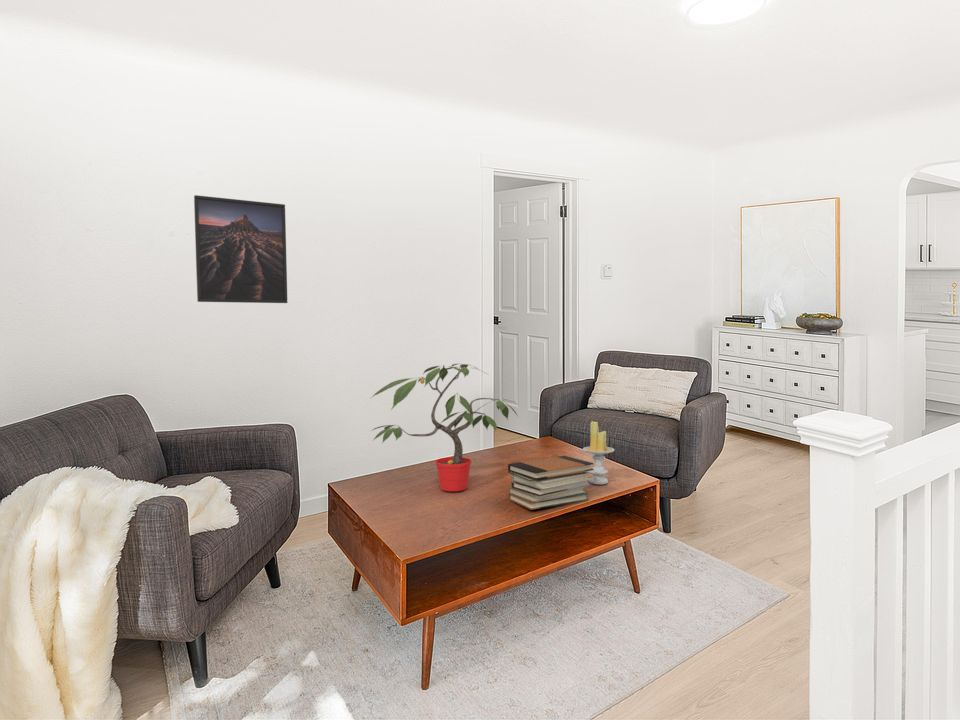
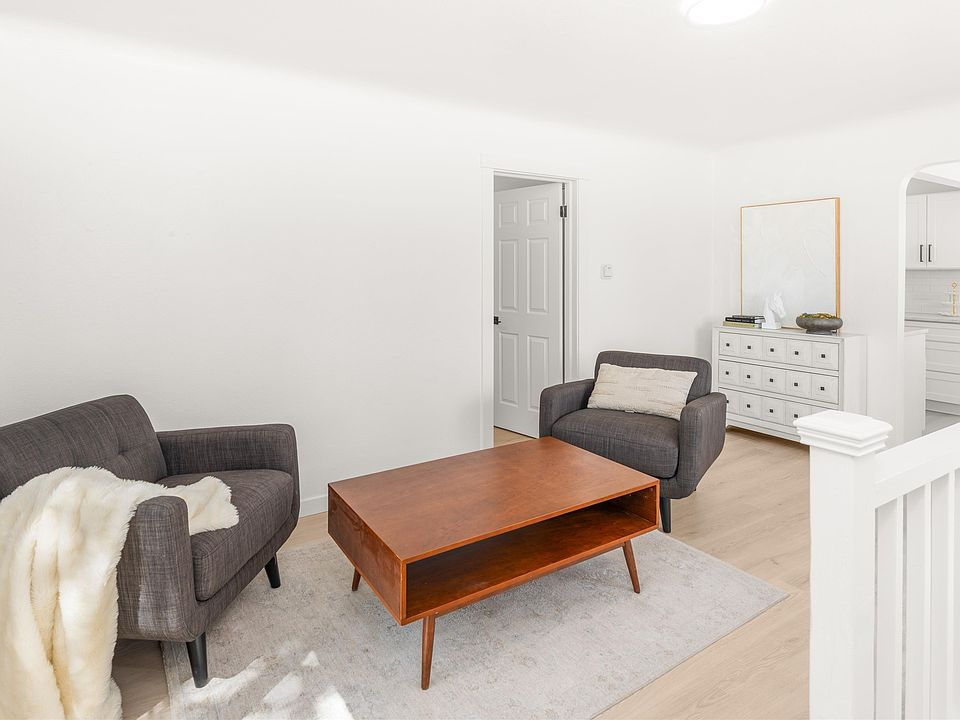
- potted plant [370,363,519,492]
- book stack [507,455,594,511]
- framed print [193,194,289,304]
- candle [582,420,615,485]
